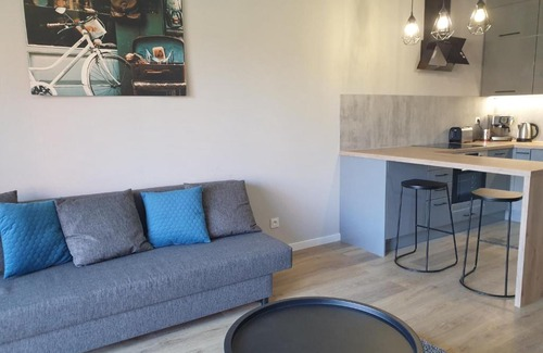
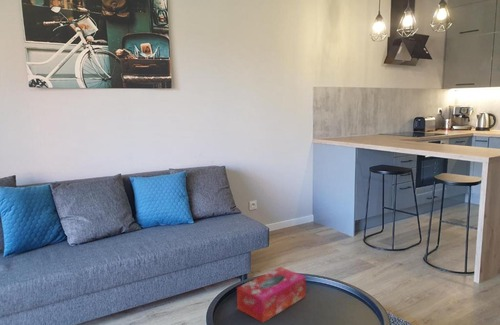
+ tissue box [236,266,307,324]
